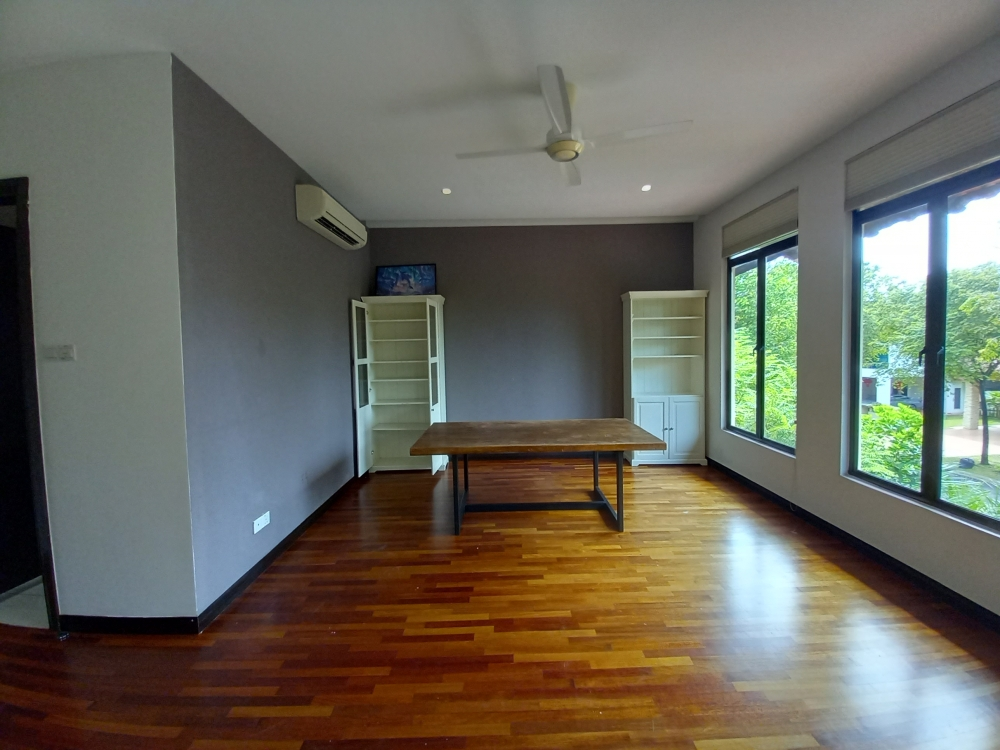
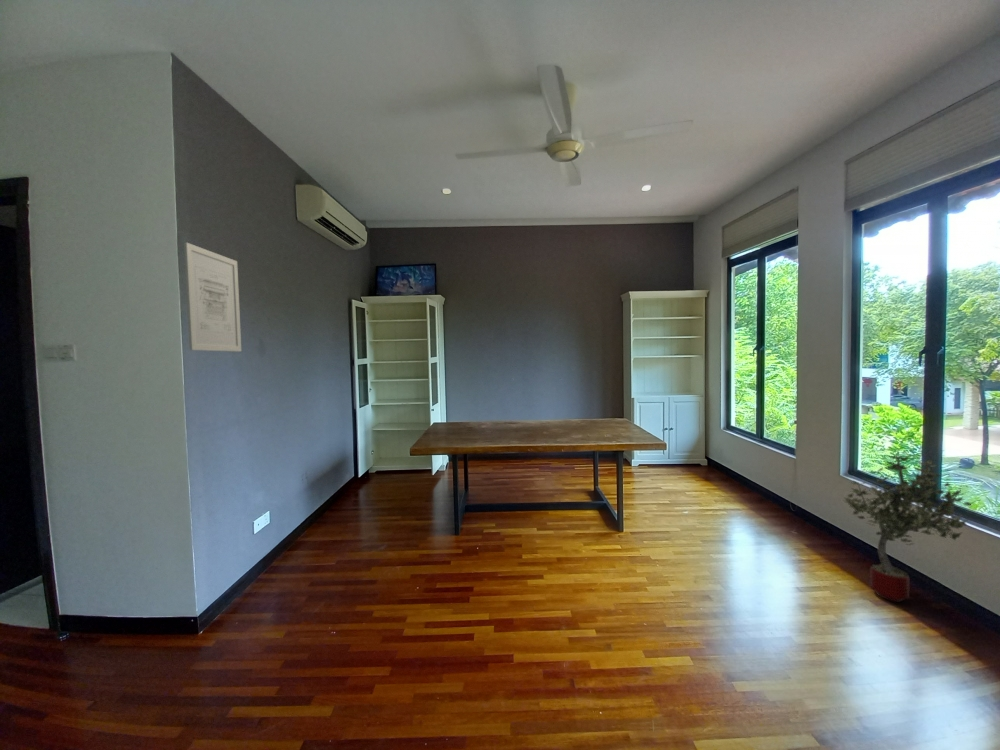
+ potted tree [843,455,974,603]
+ wall art [183,241,242,352]
